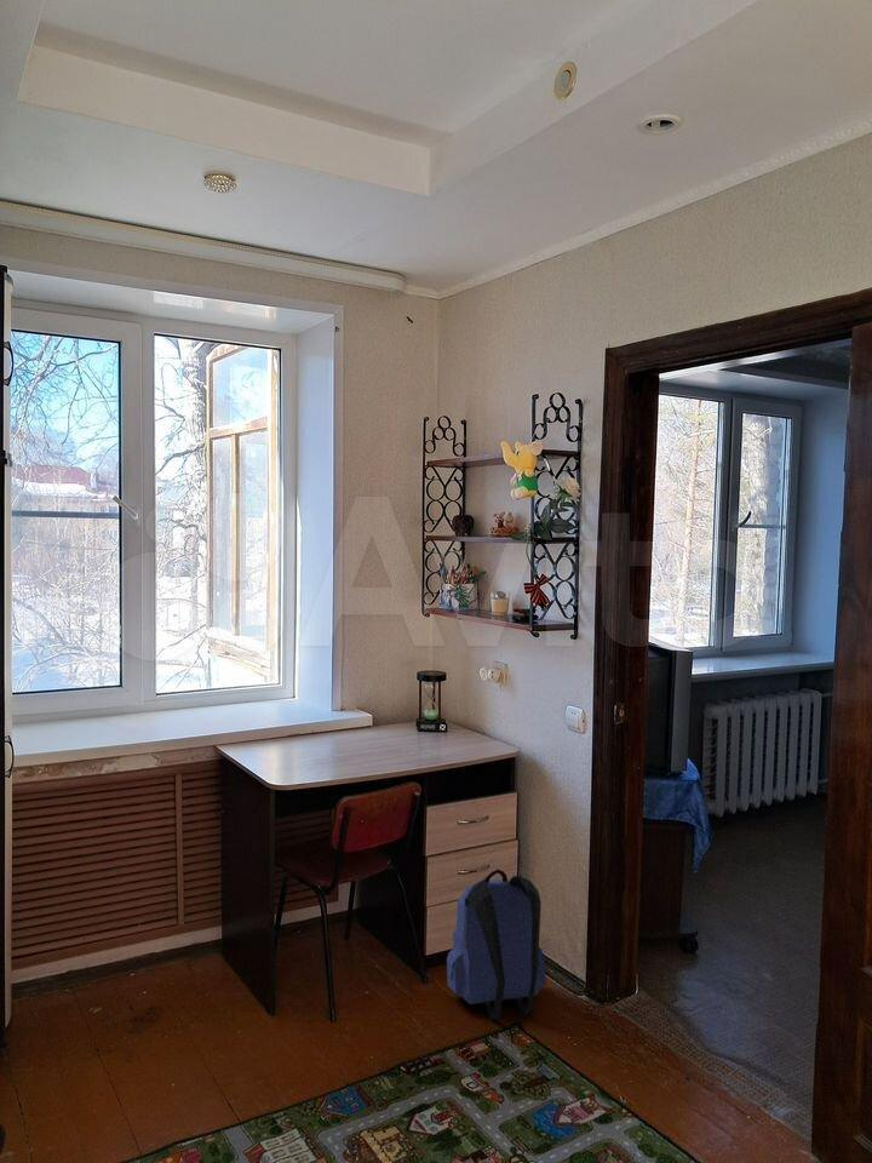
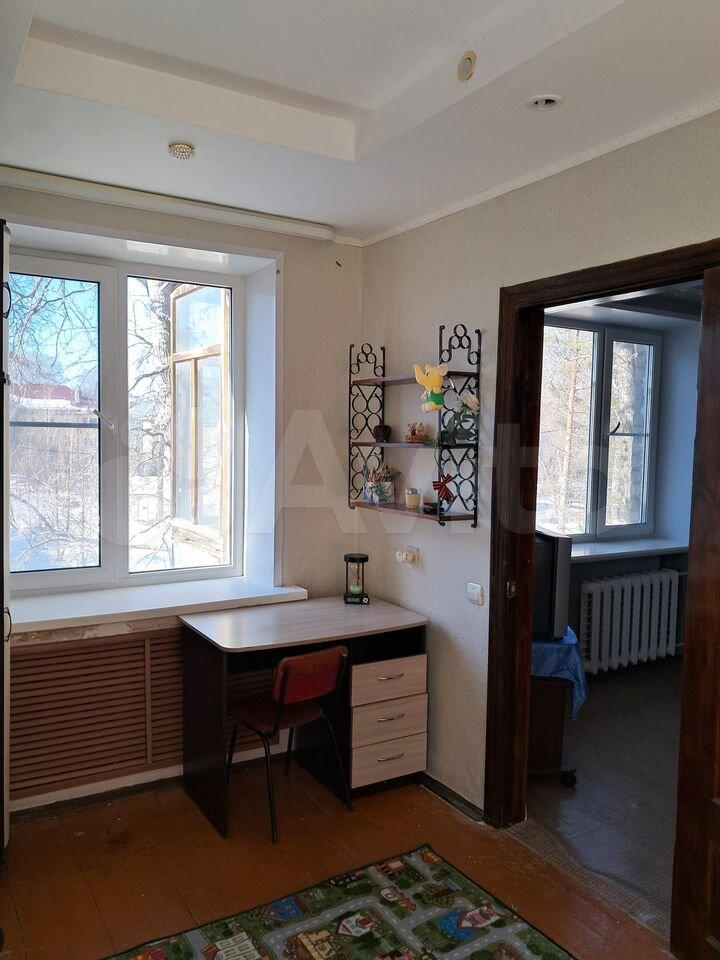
- backpack [446,869,547,1021]
